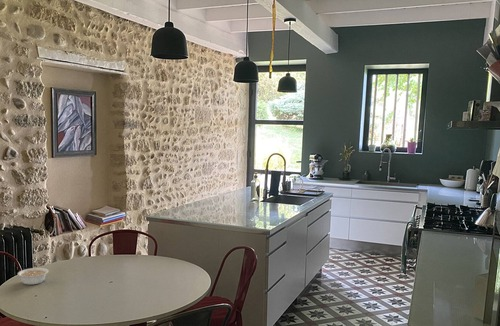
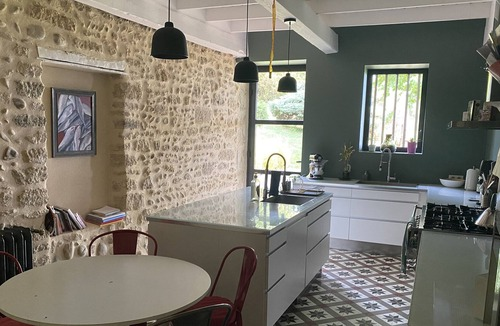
- legume [17,267,50,286]
